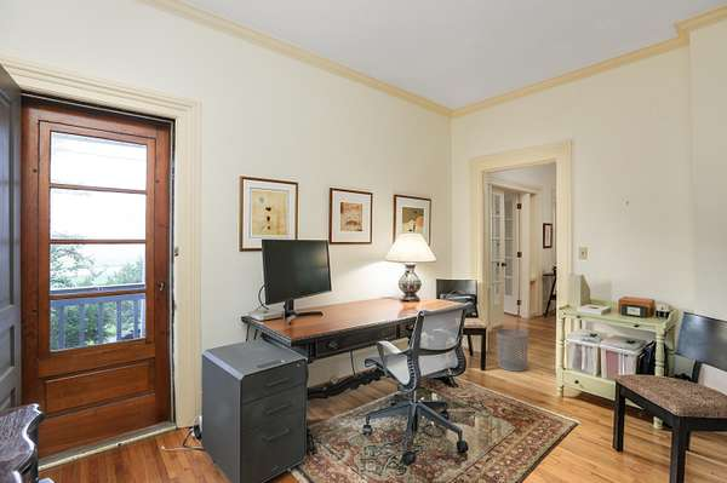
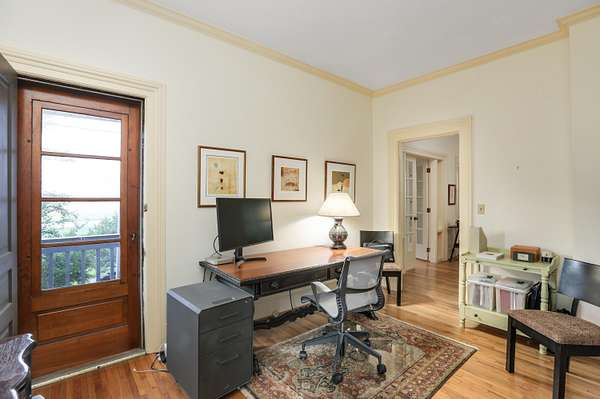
- waste bin [496,328,529,373]
